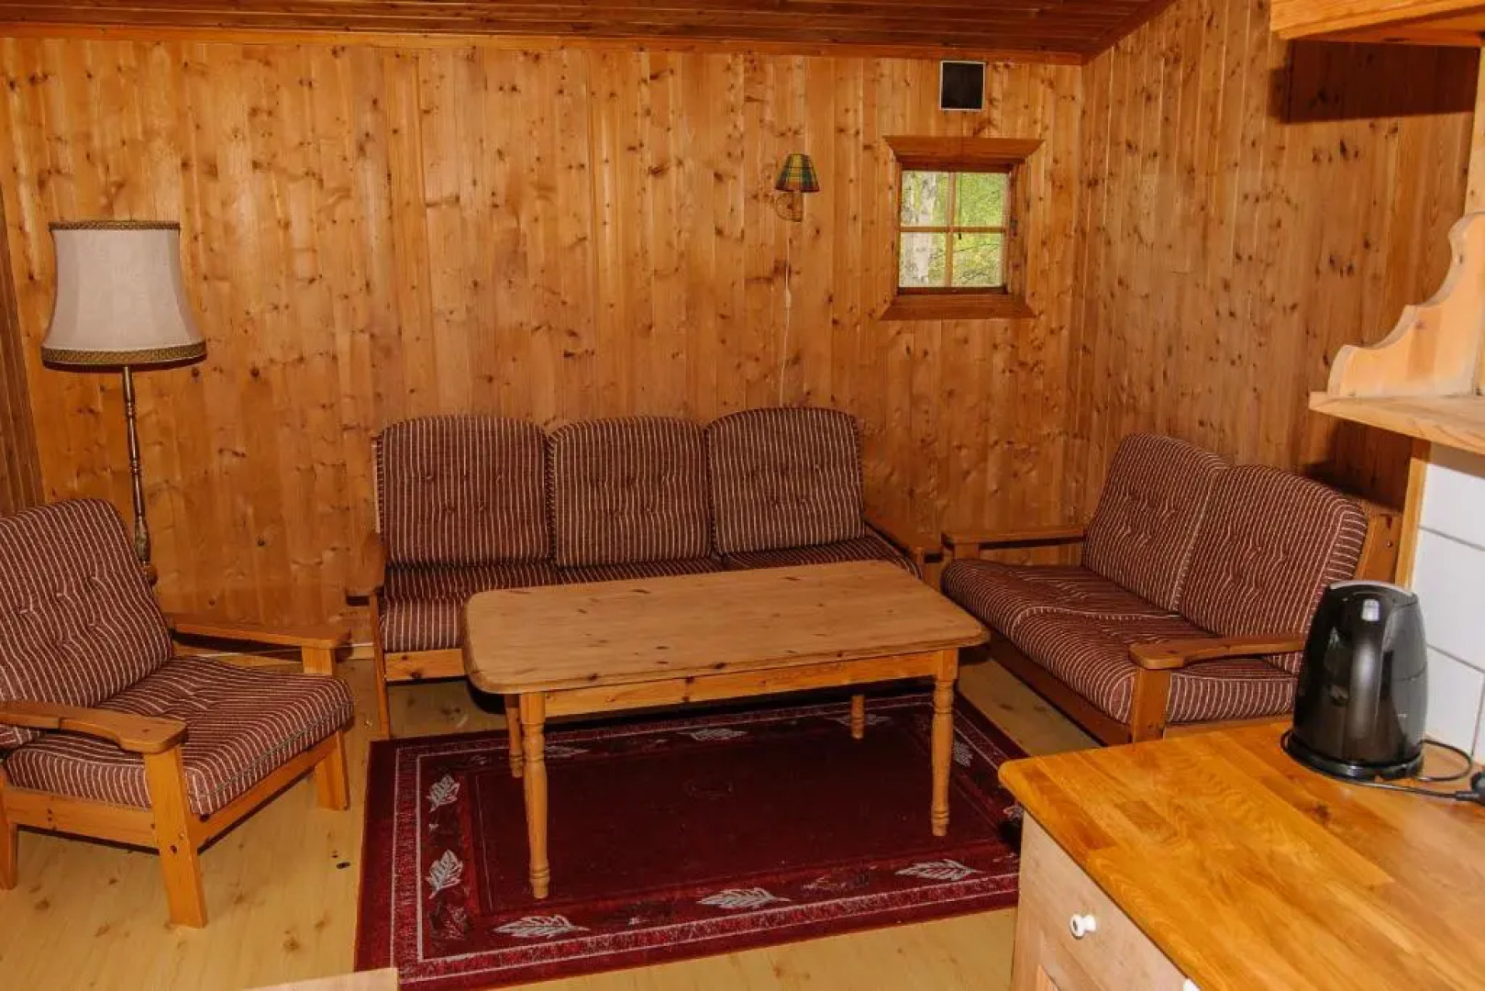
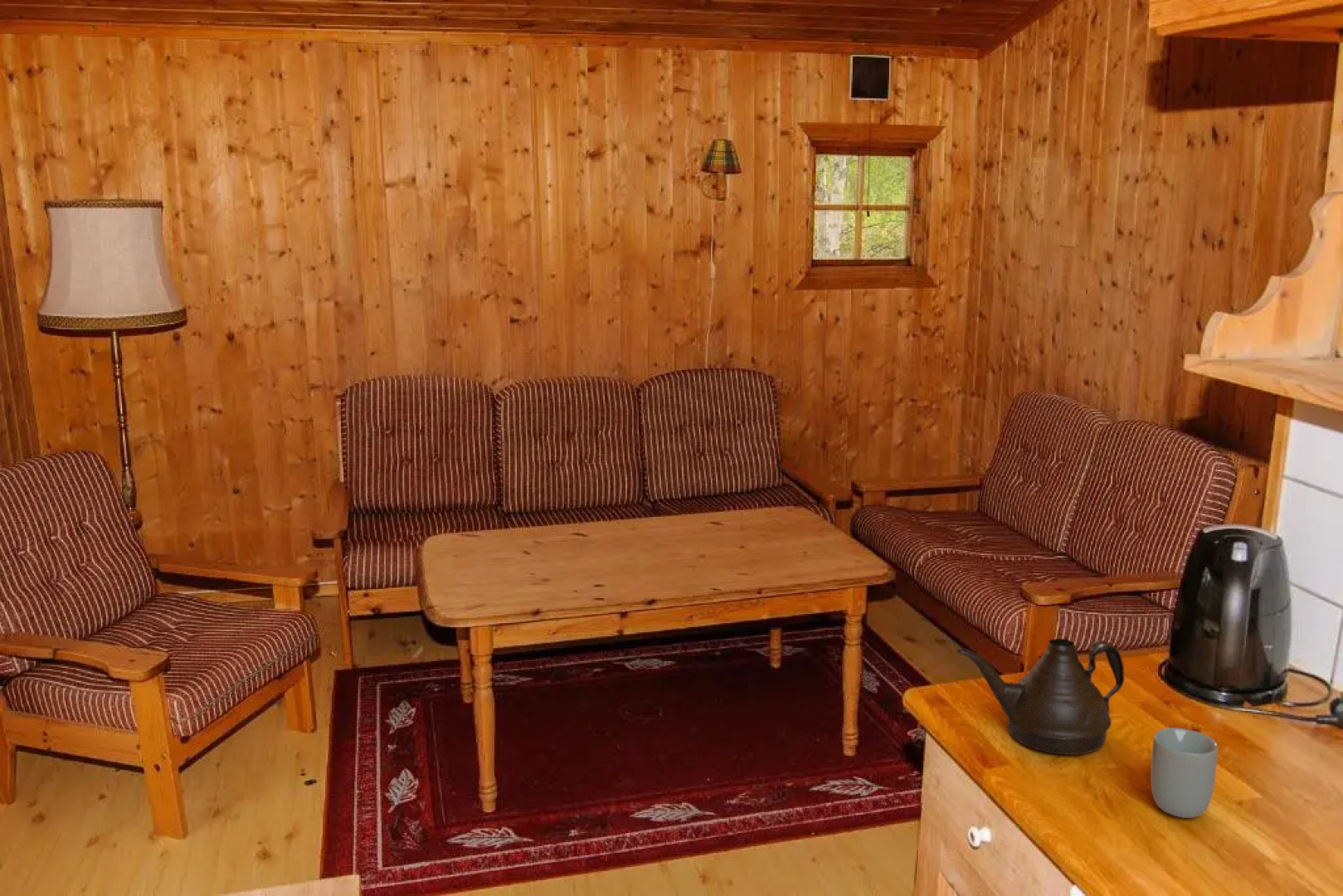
+ teapot [956,638,1125,756]
+ cup [1150,727,1219,819]
